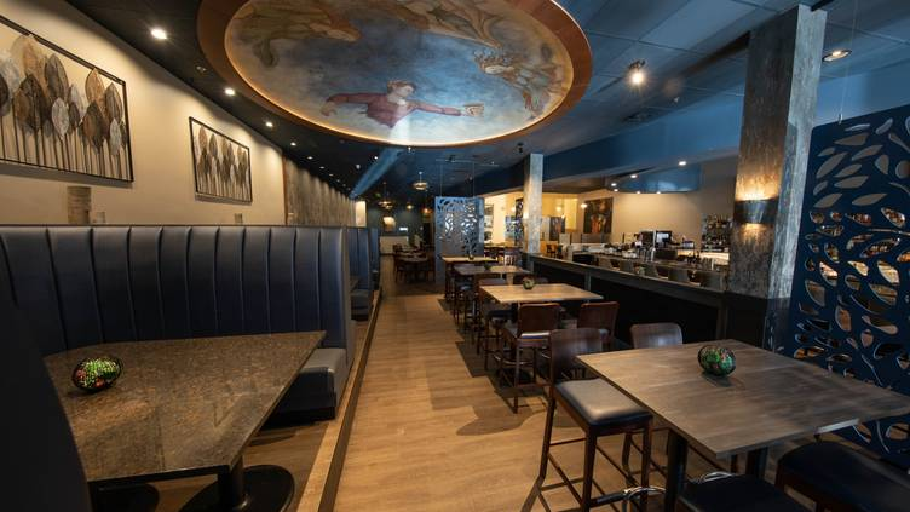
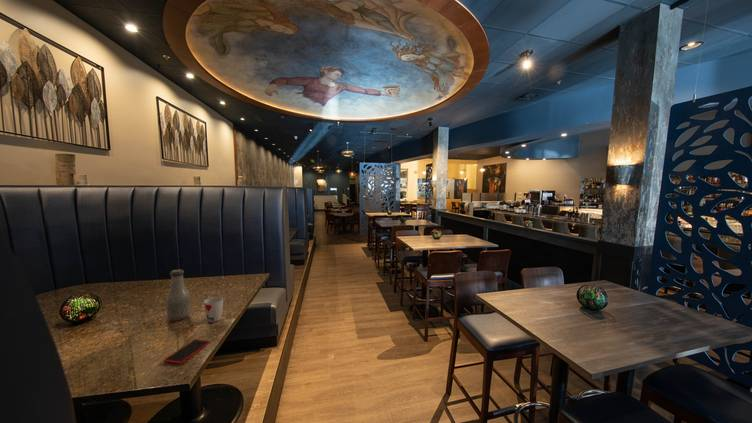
+ cup [203,296,224,323]
+ bottle [165,269,192,322]
+ smartphone [162,338,212,365]
